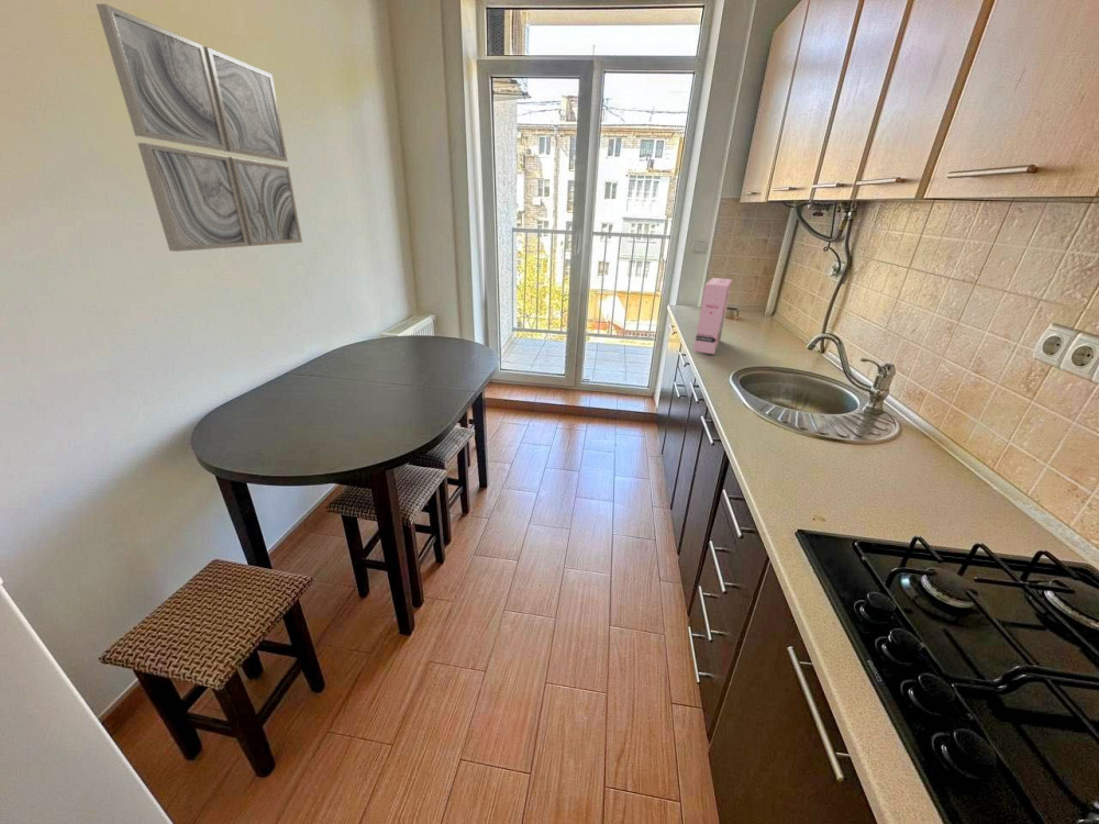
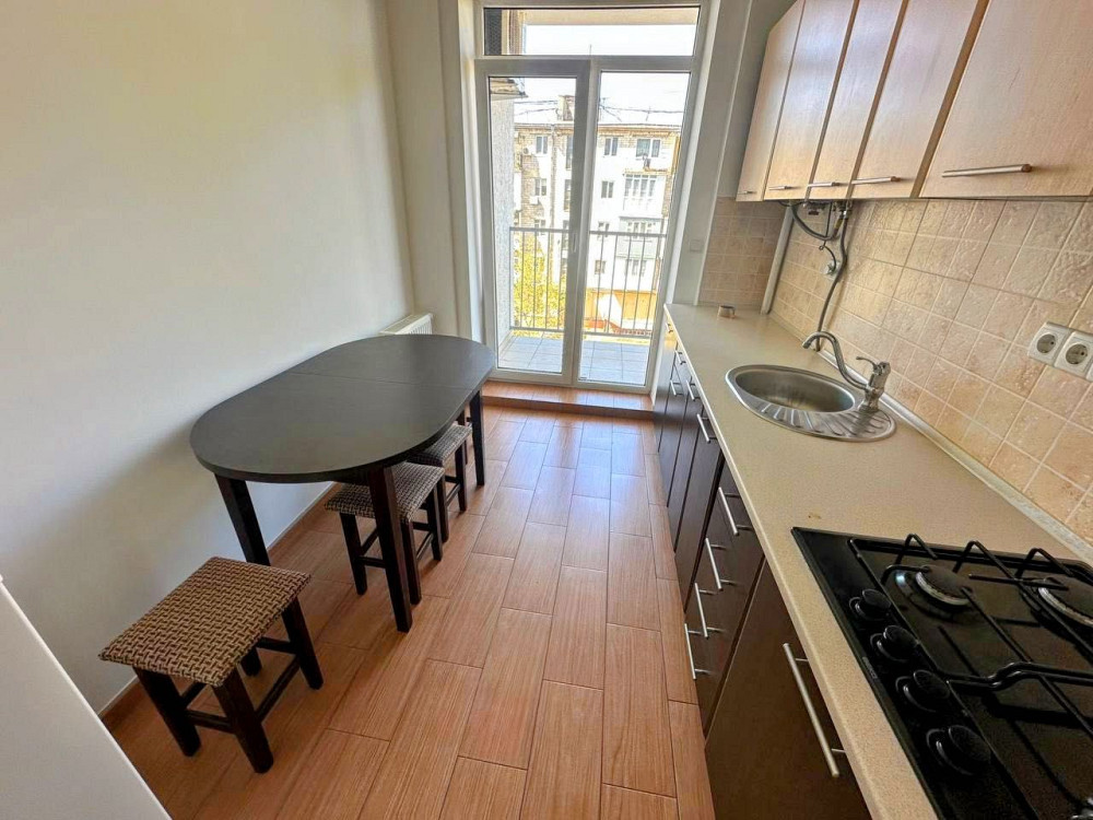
- wall art [96,3,303,253]
- cereal box [692,277,733,355]
